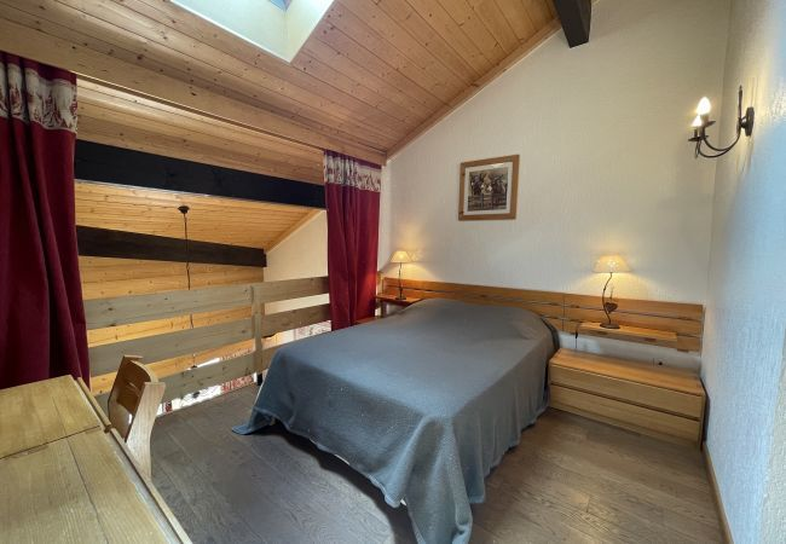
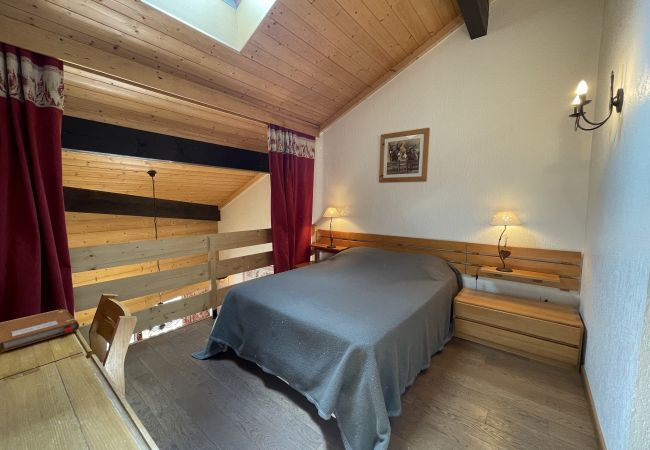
+ notebook [0,308,80,353]
